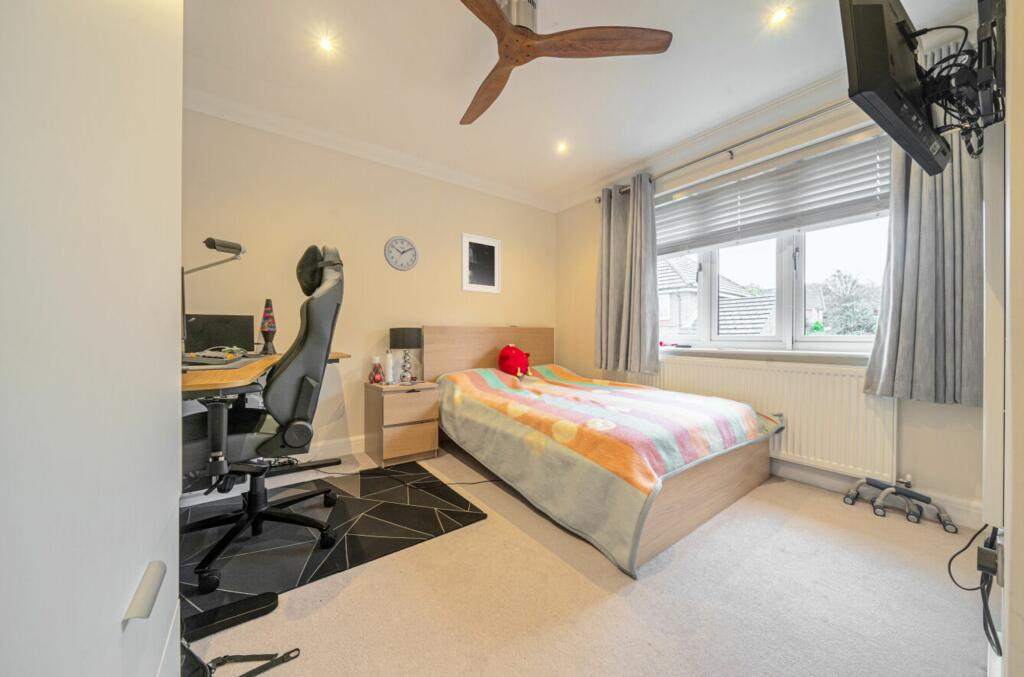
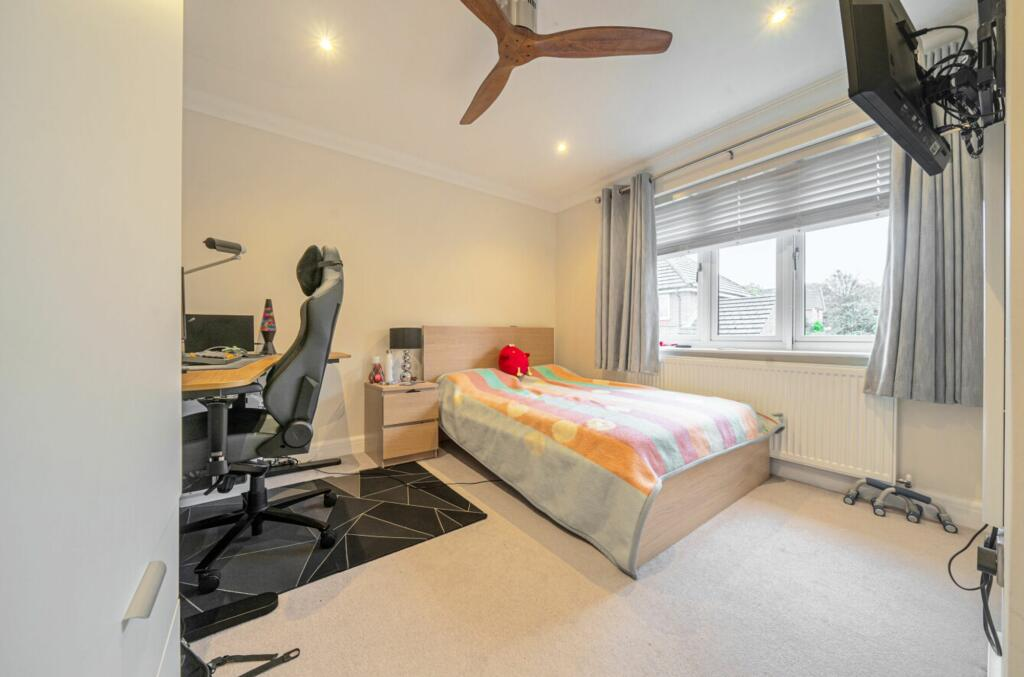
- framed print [460,232,502,295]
- wall clock [383,235,419,272]
